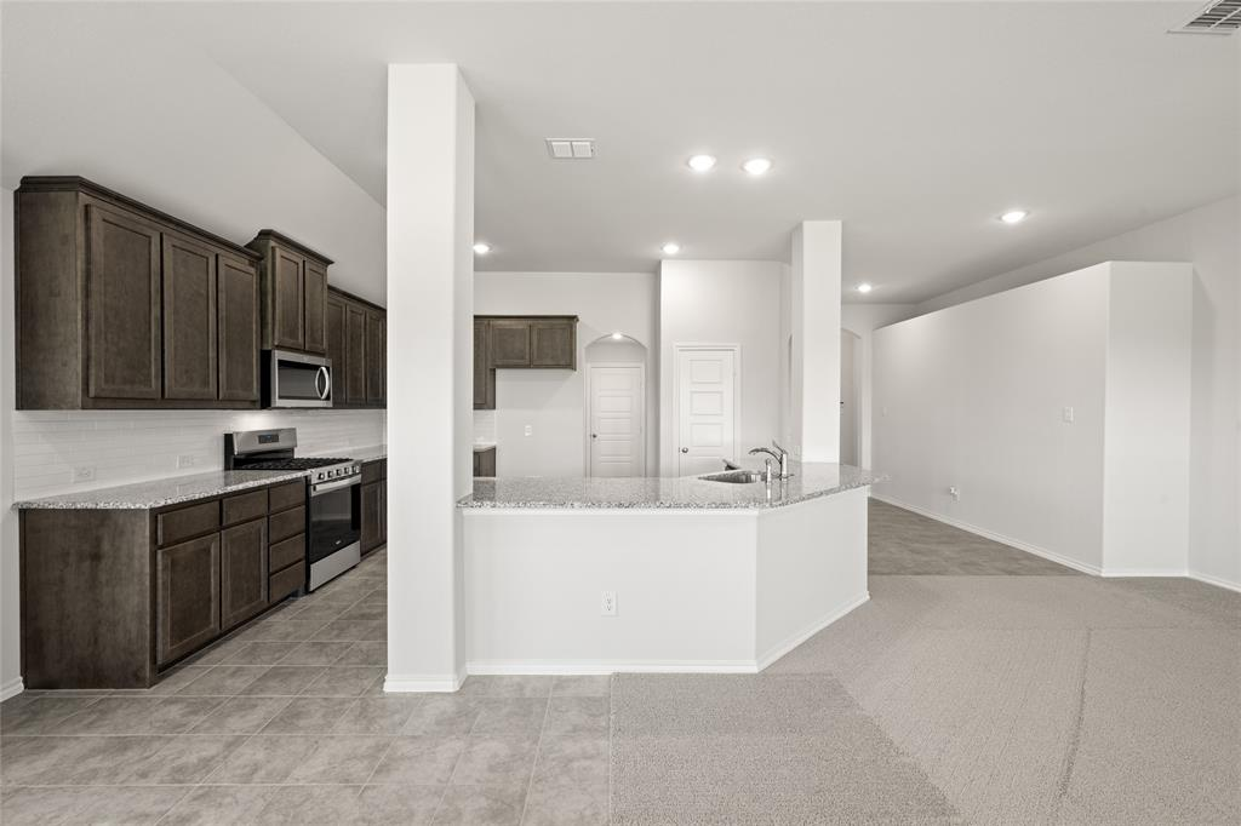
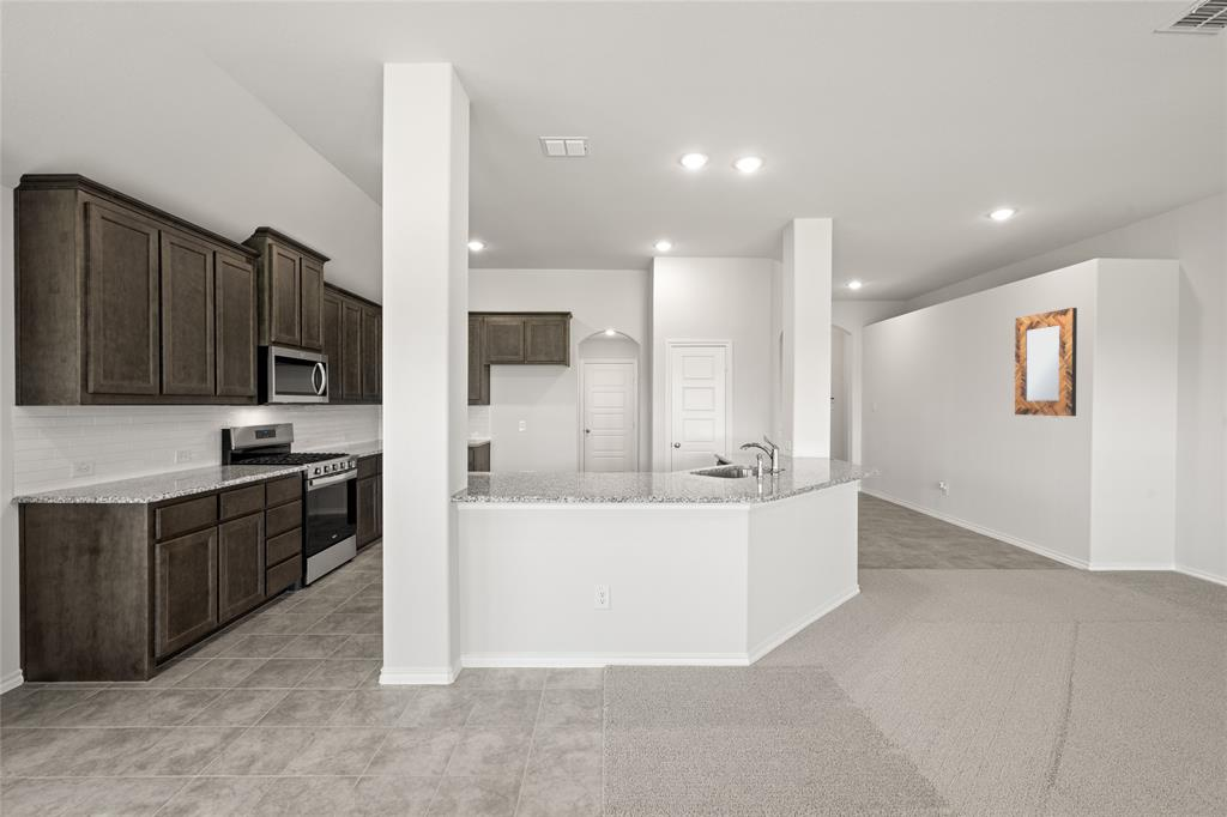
+ home mirror [1014,307,1078,417]
